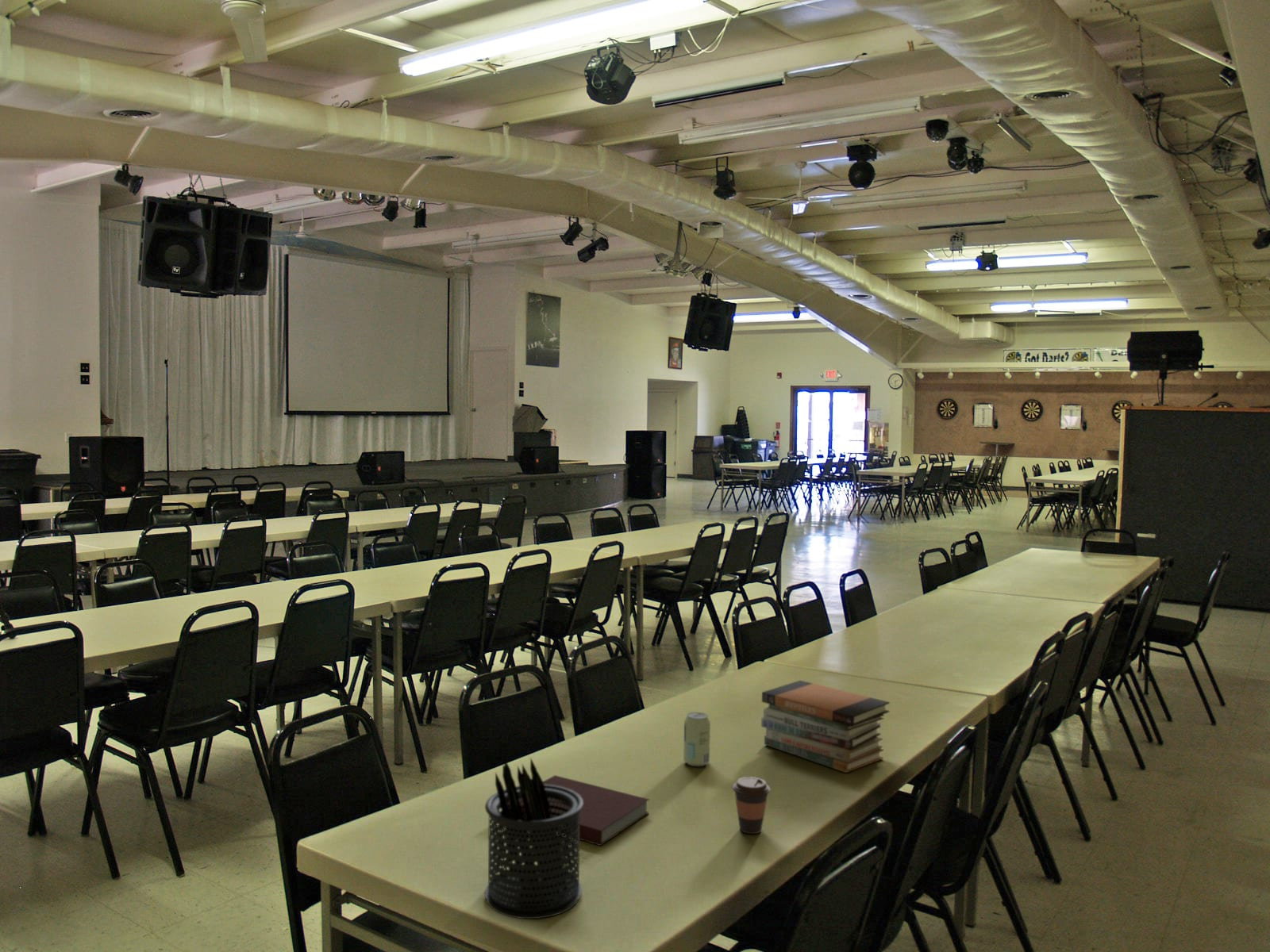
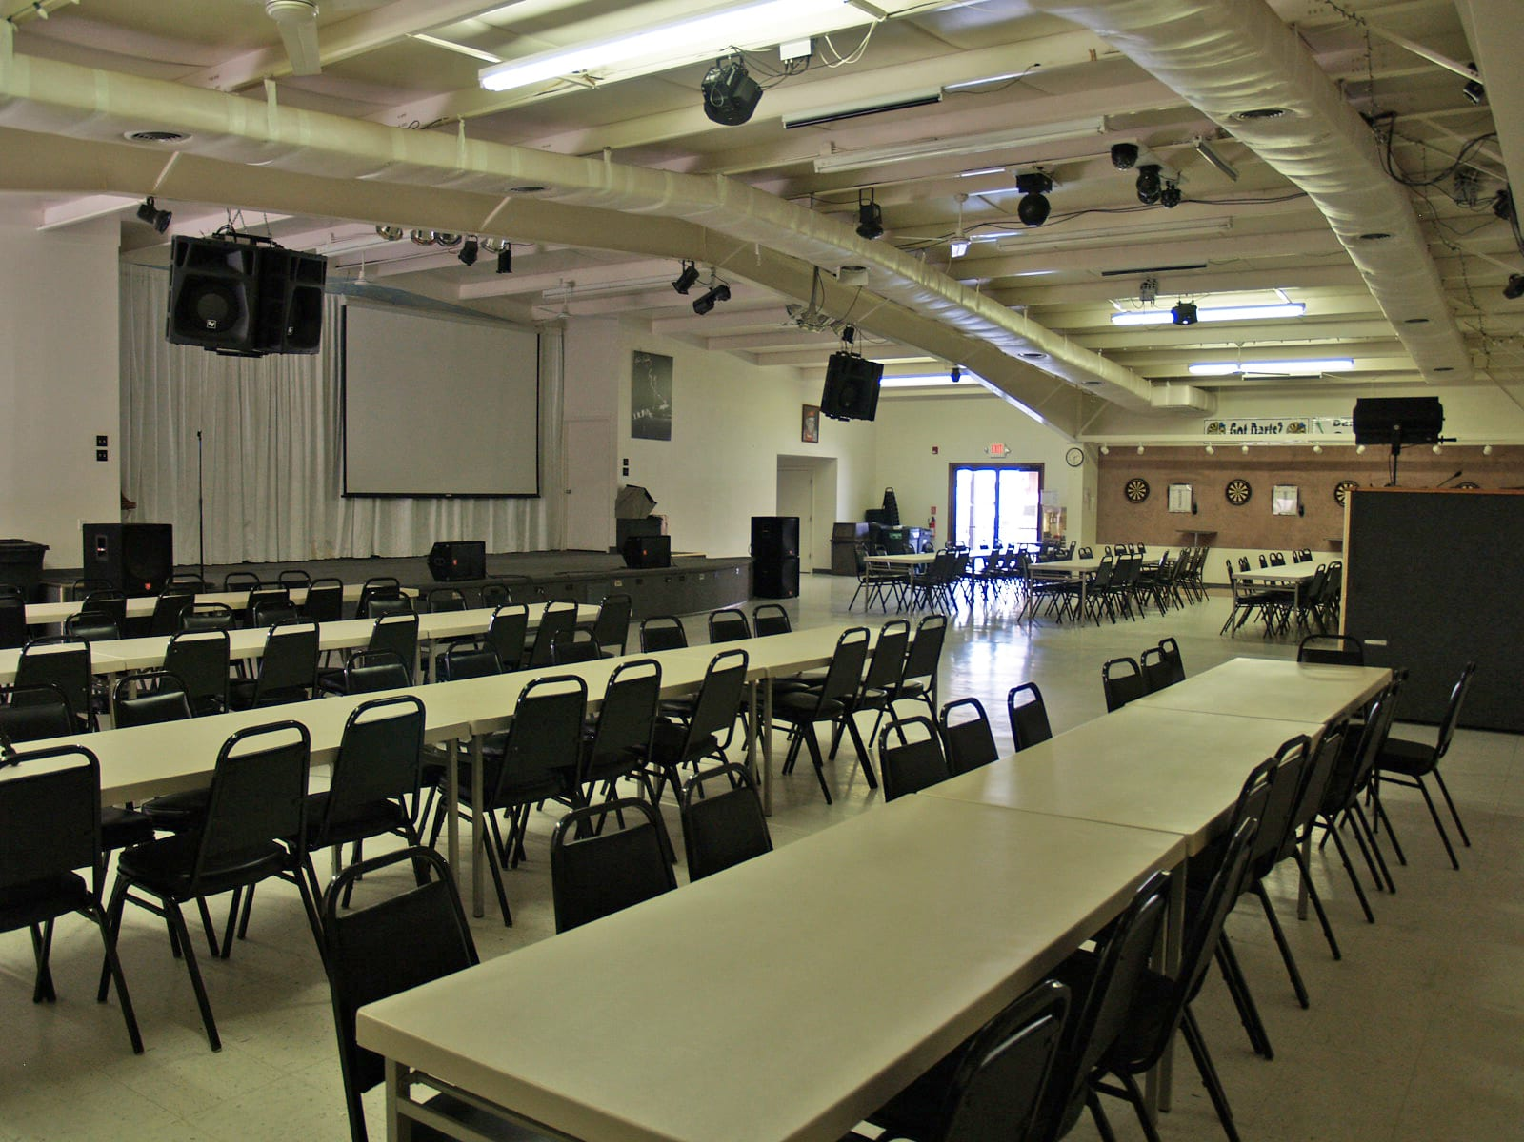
- coffee cup [732,776,772,835]
- notebook [507,774,650,846]
- beverage can [683,712,711,767]
- book stack [760,680,891,774]
- pen holder [484,757,583,919]
